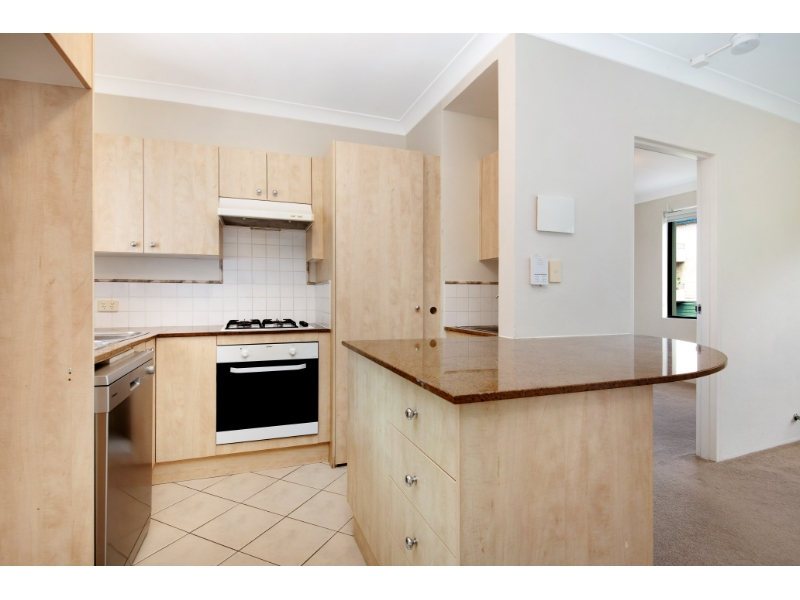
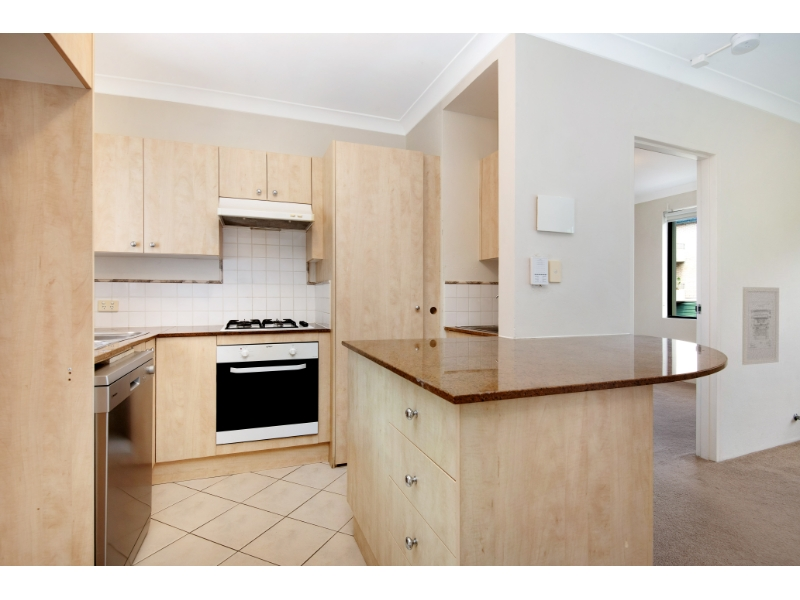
+ wall art [741,286,780,366]
